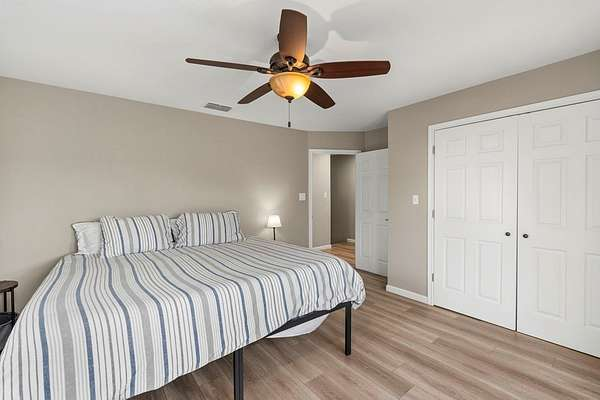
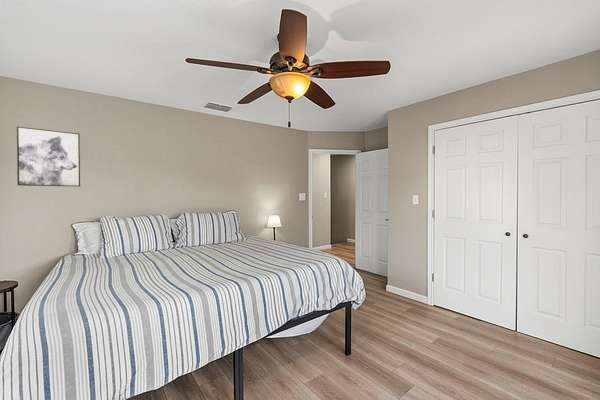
+ wall art [16,126,81,188]
